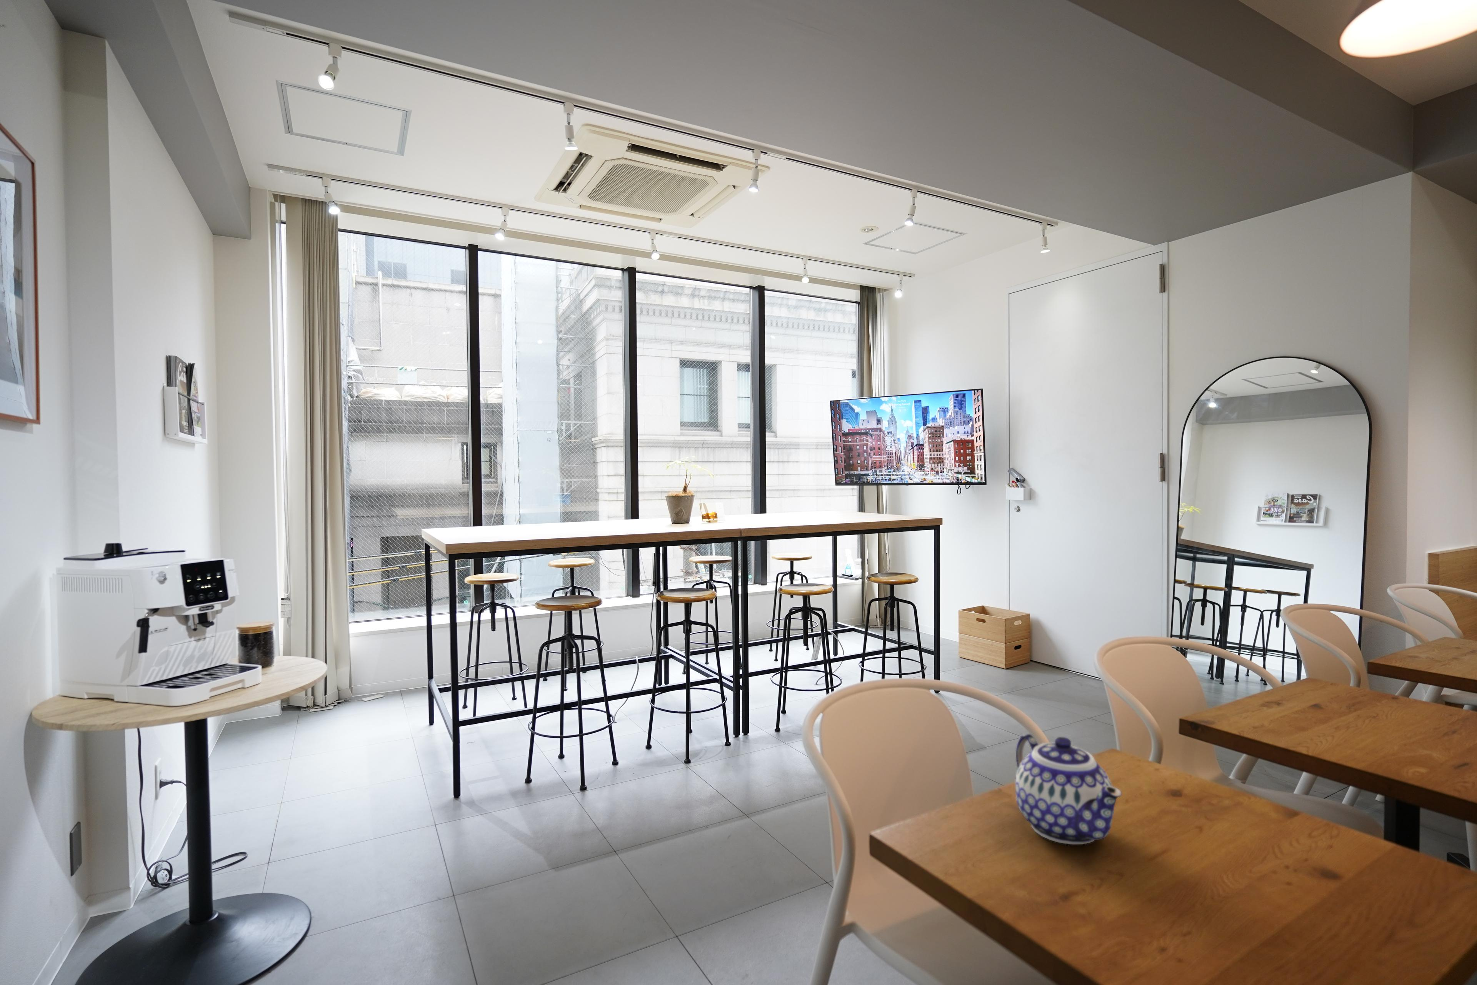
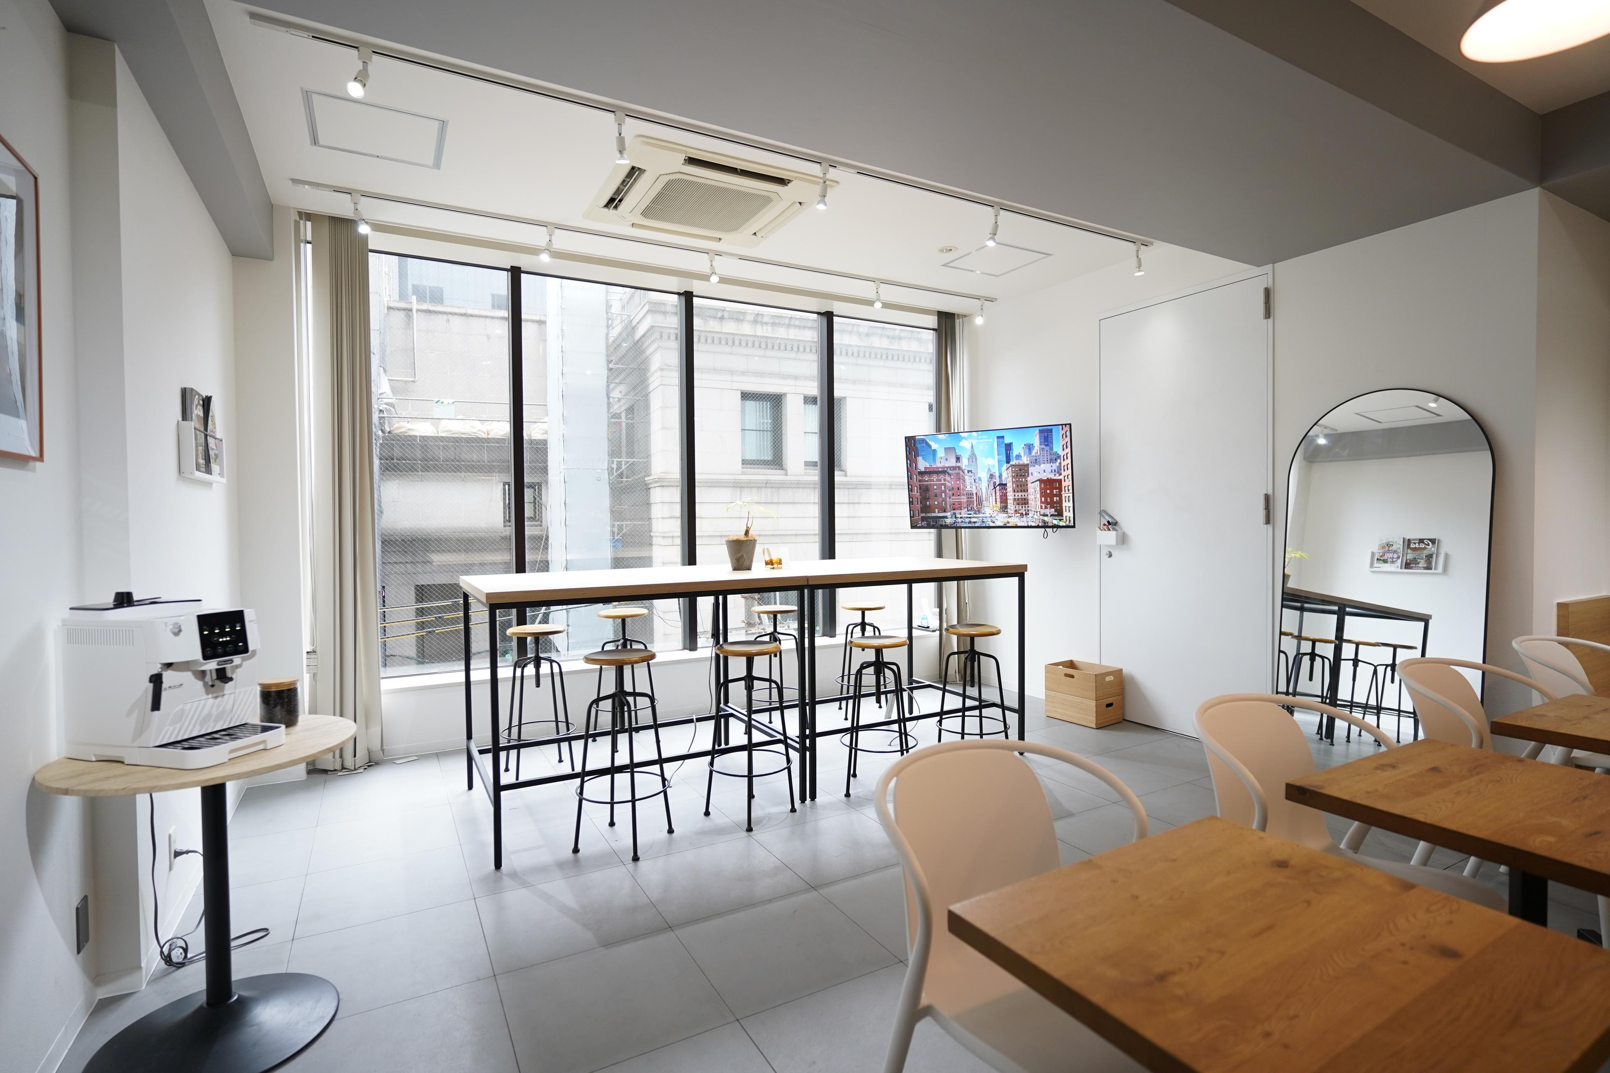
- teapot [1015,733,1122,845]
